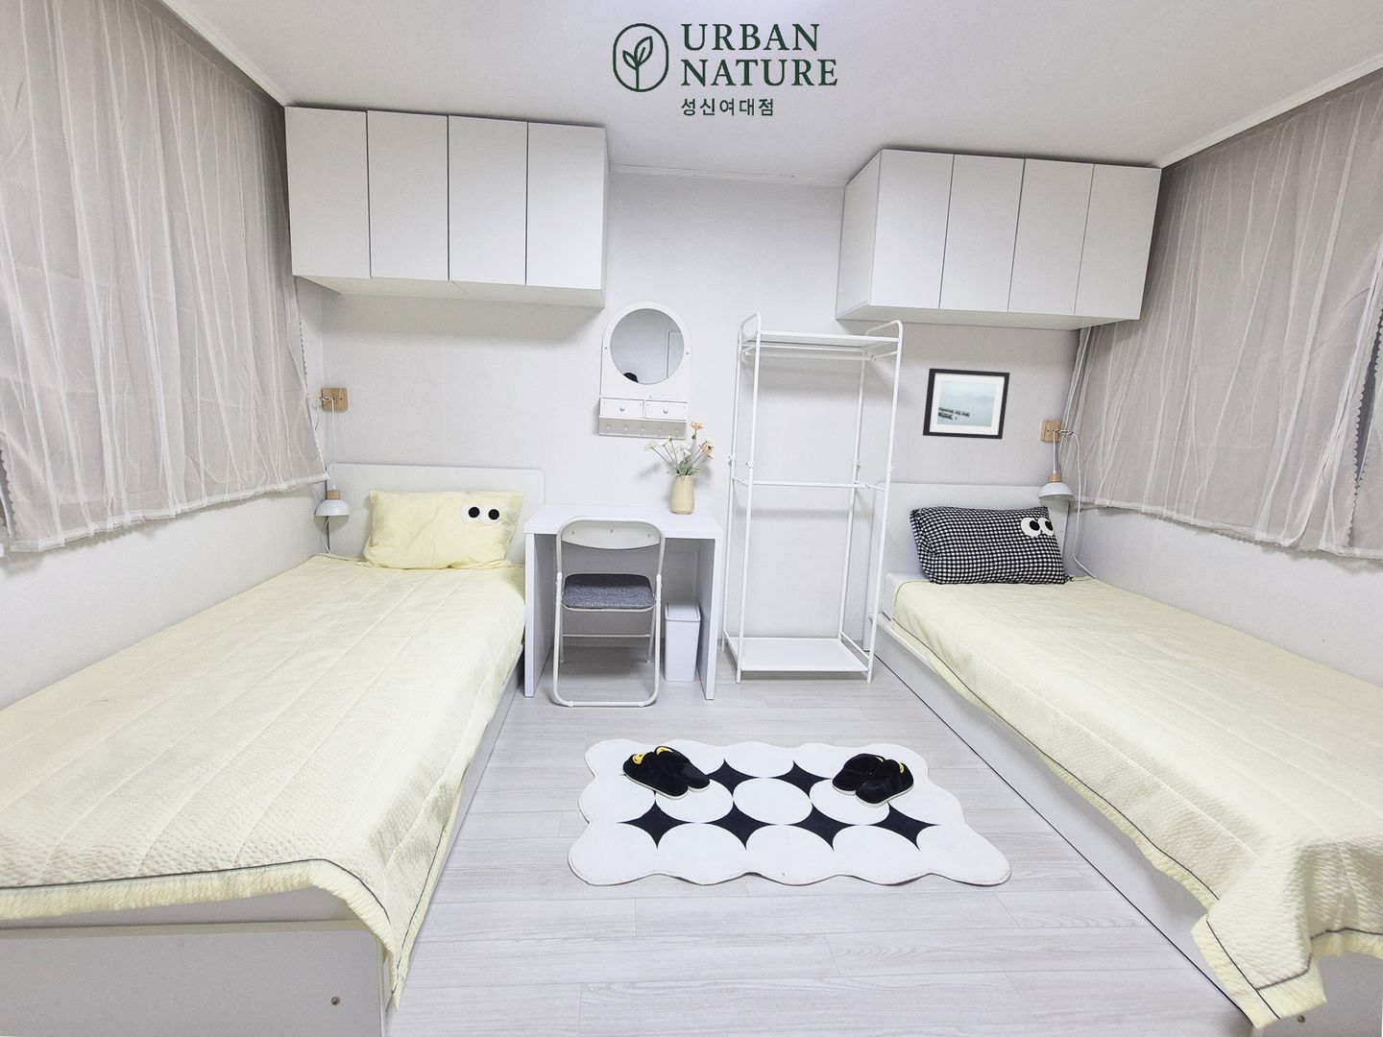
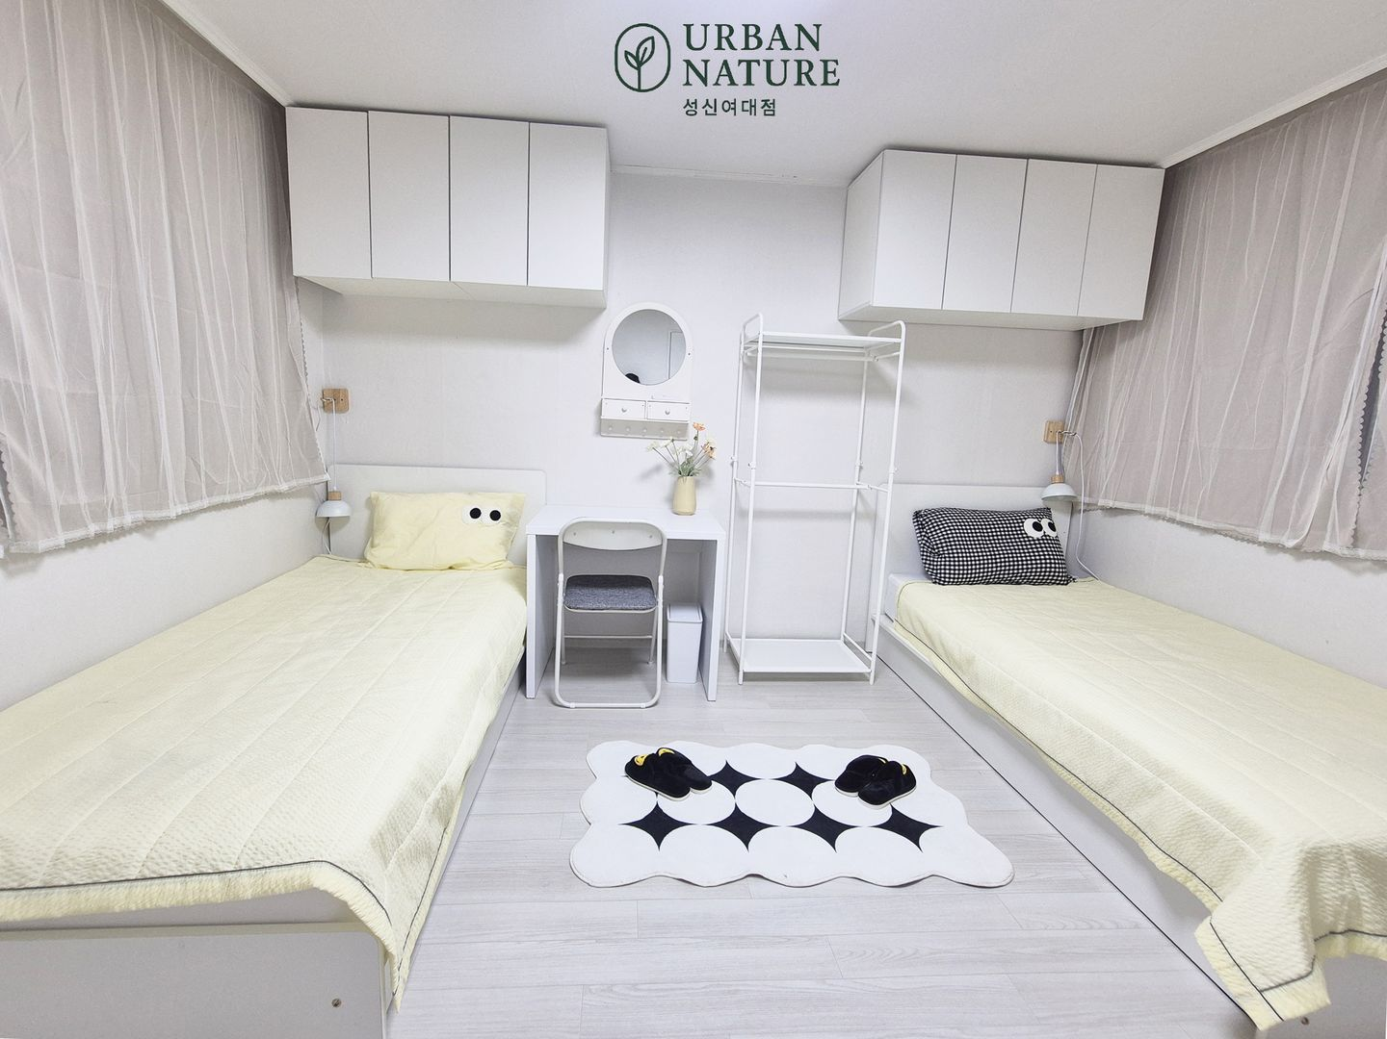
- wall art [922,368,1011,440]
